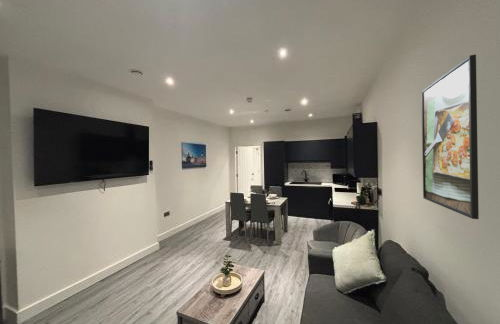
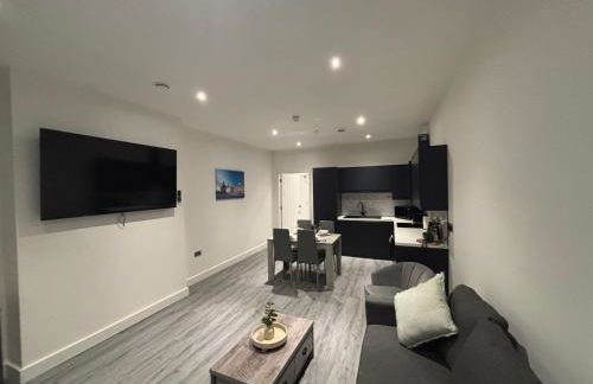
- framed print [420,54,480,220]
